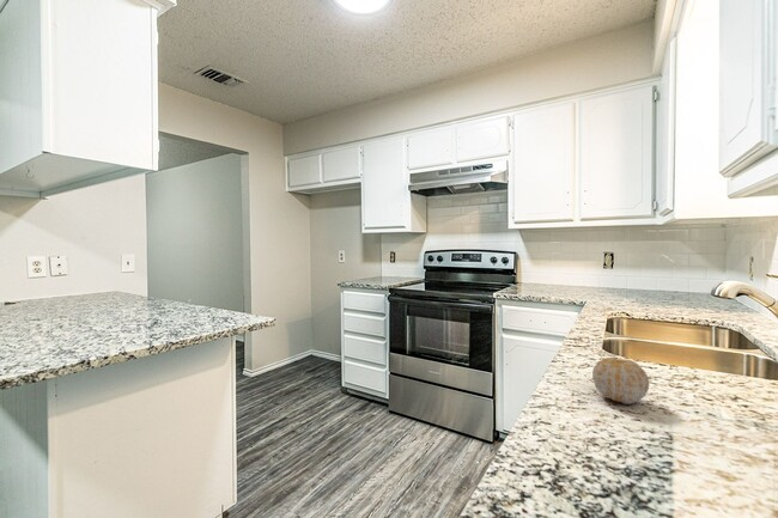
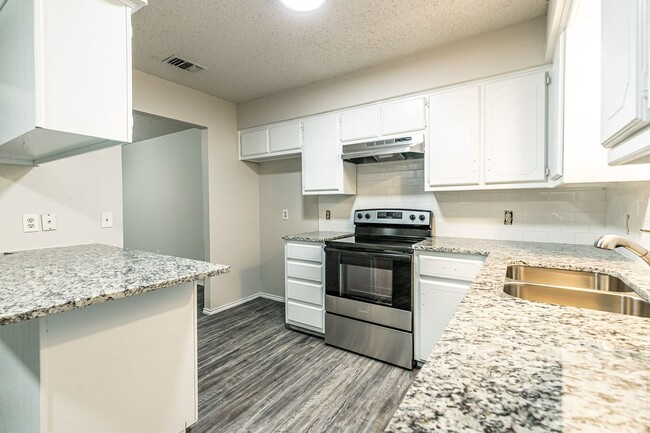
- fruit [591,356,650,406]
